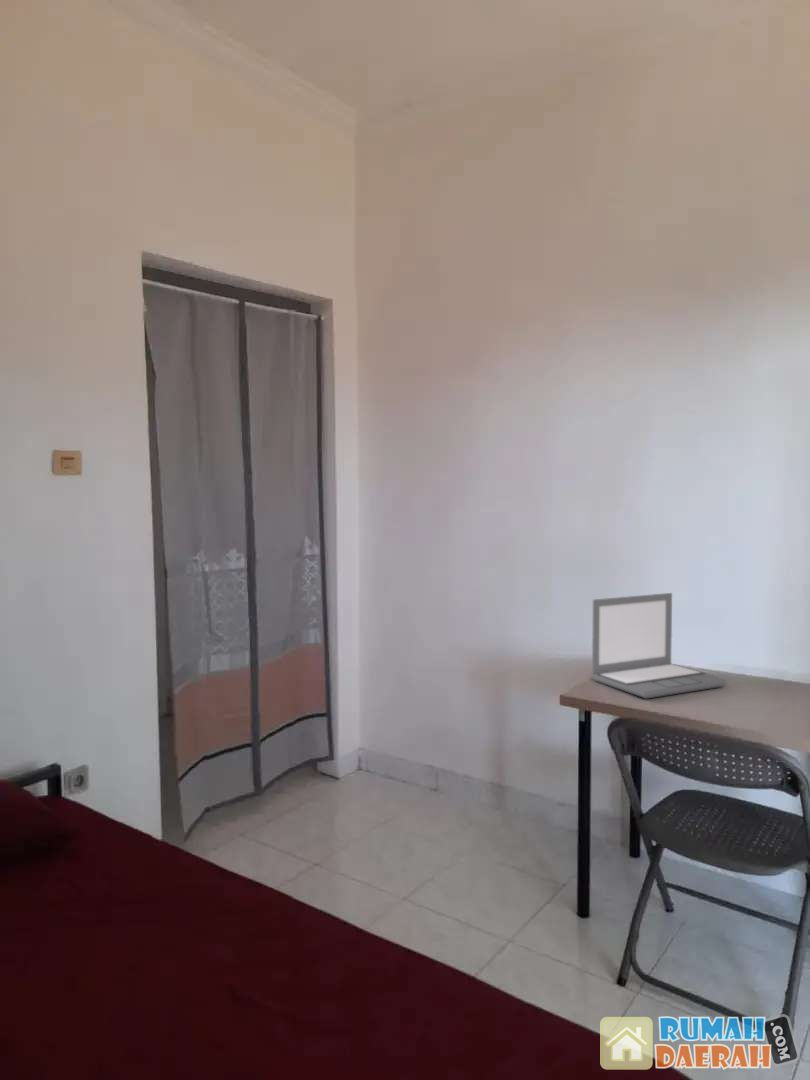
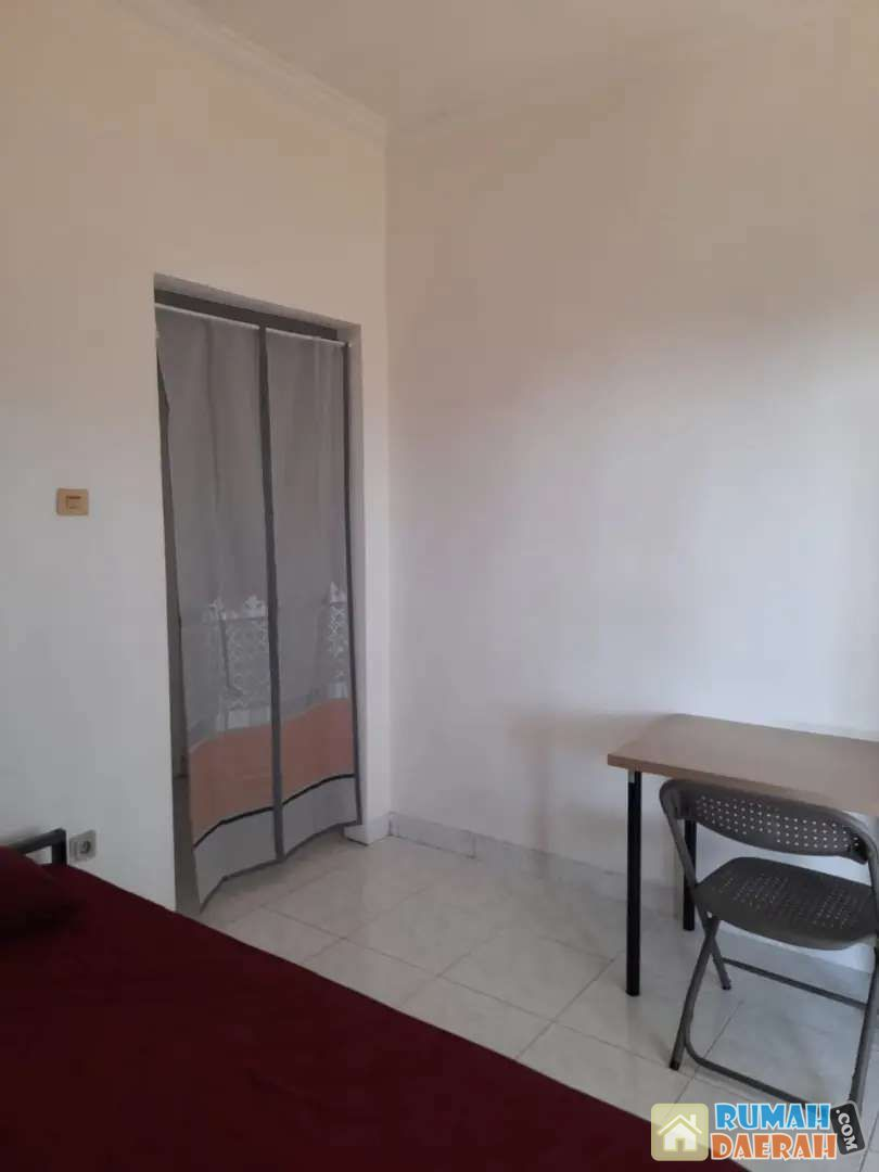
- laptop [591,592,728,699]
